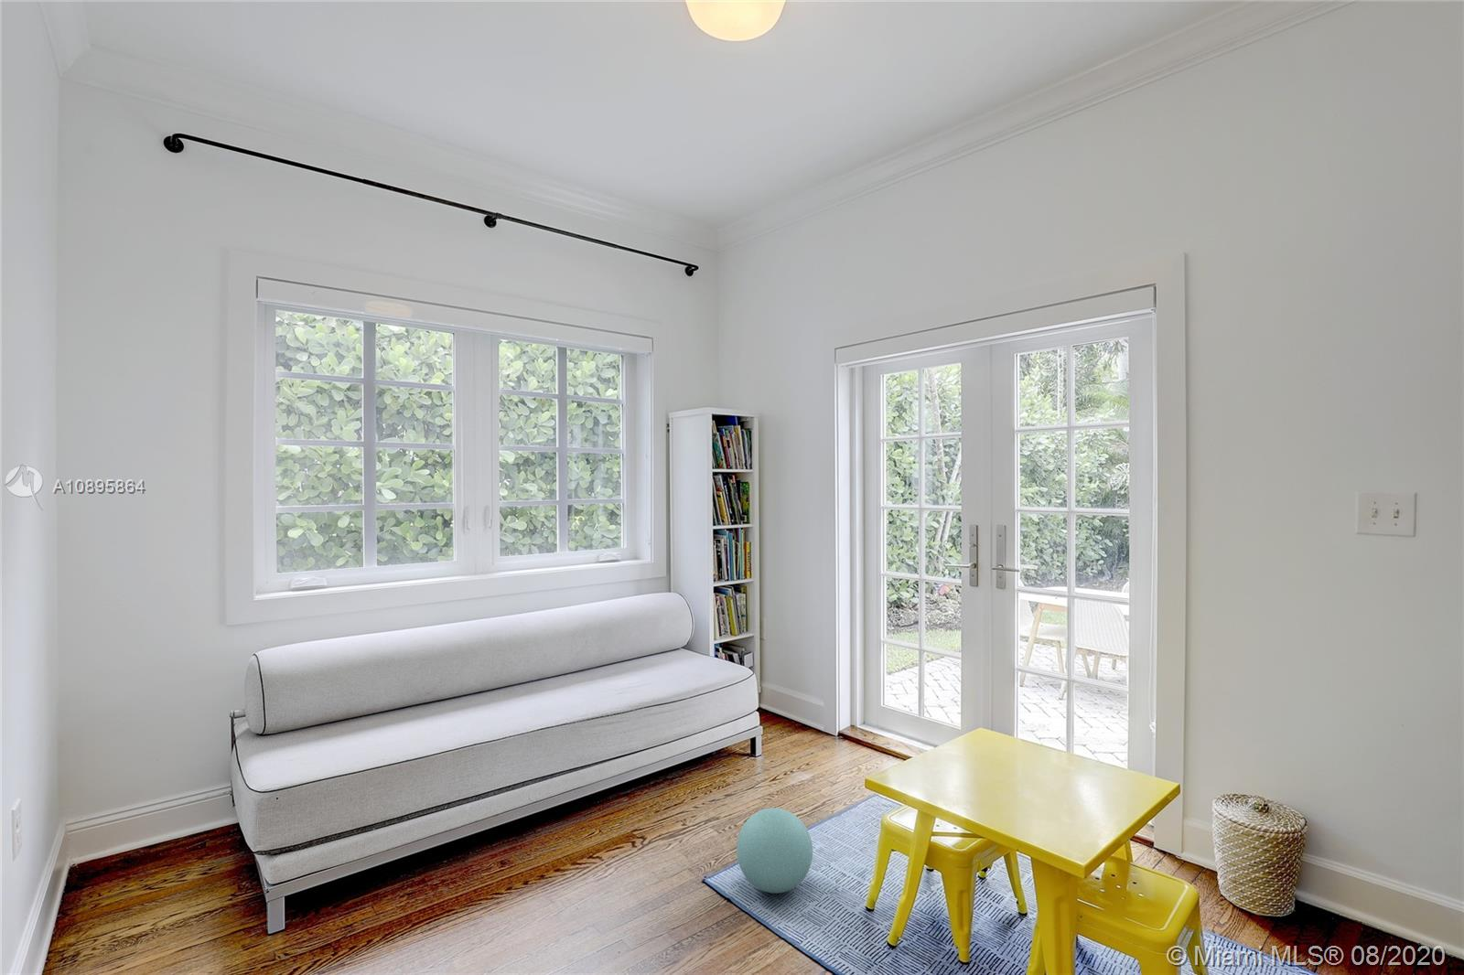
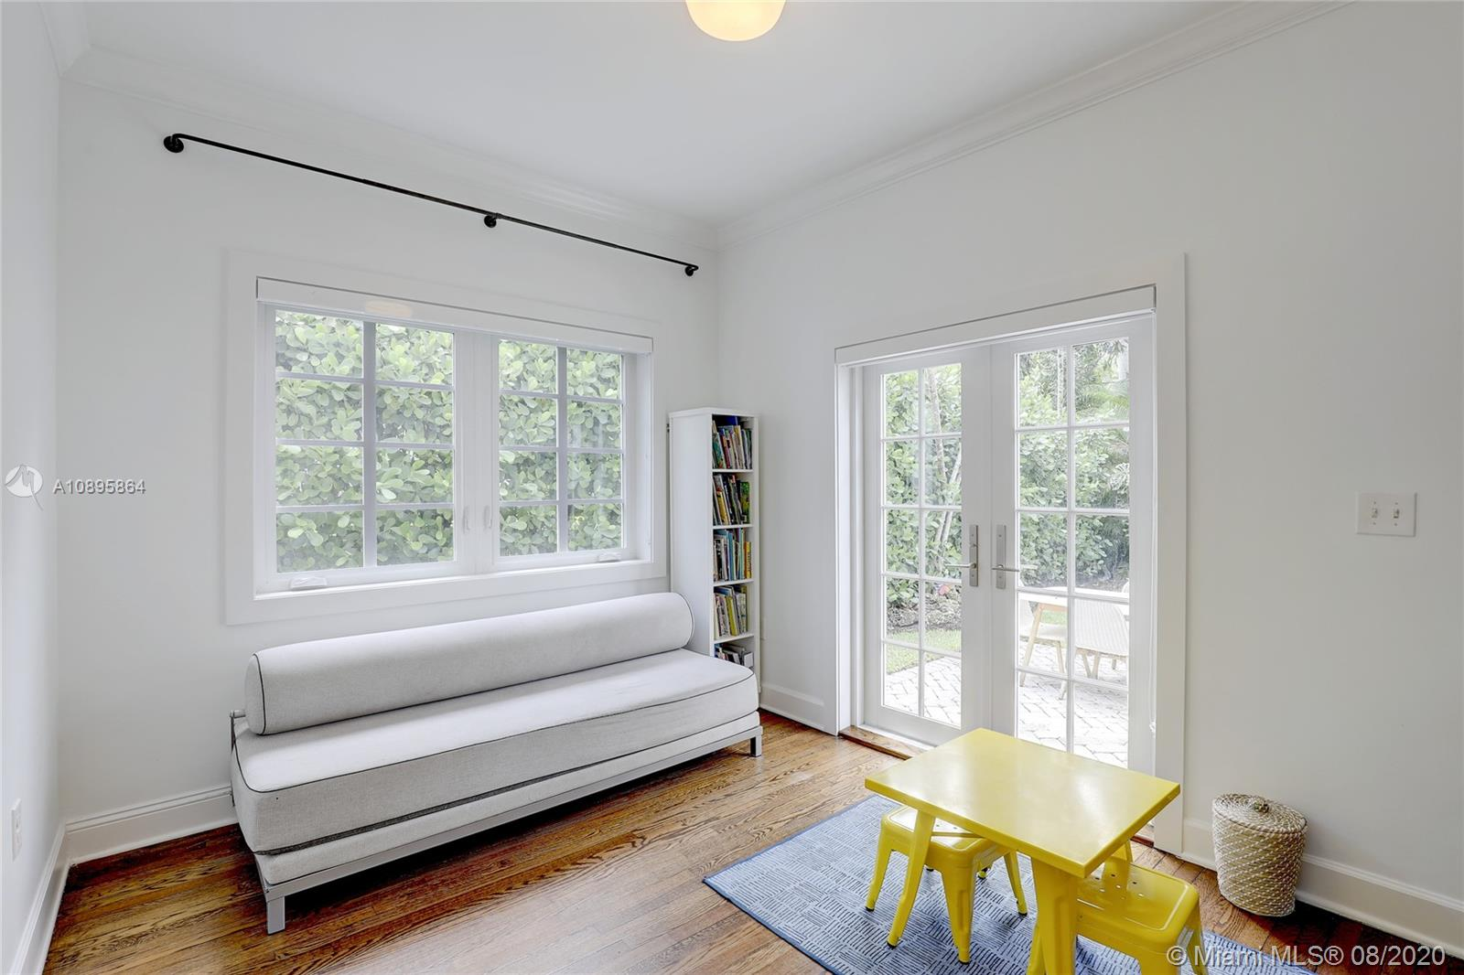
- ball [736,806,813,894]
